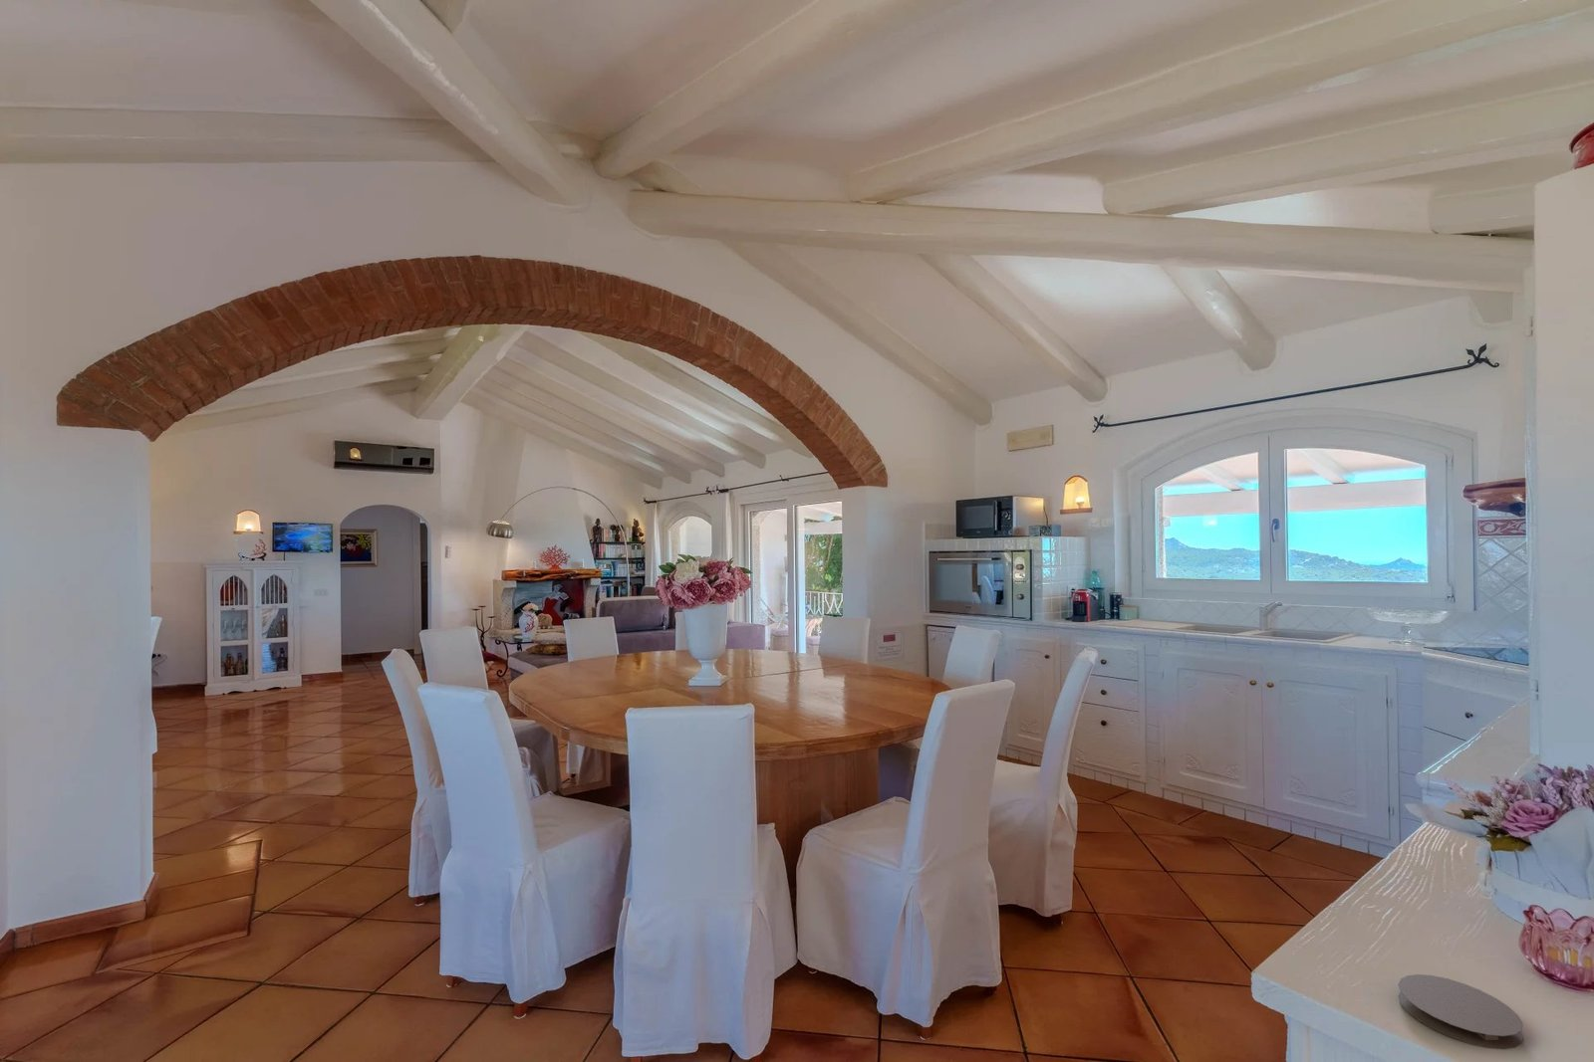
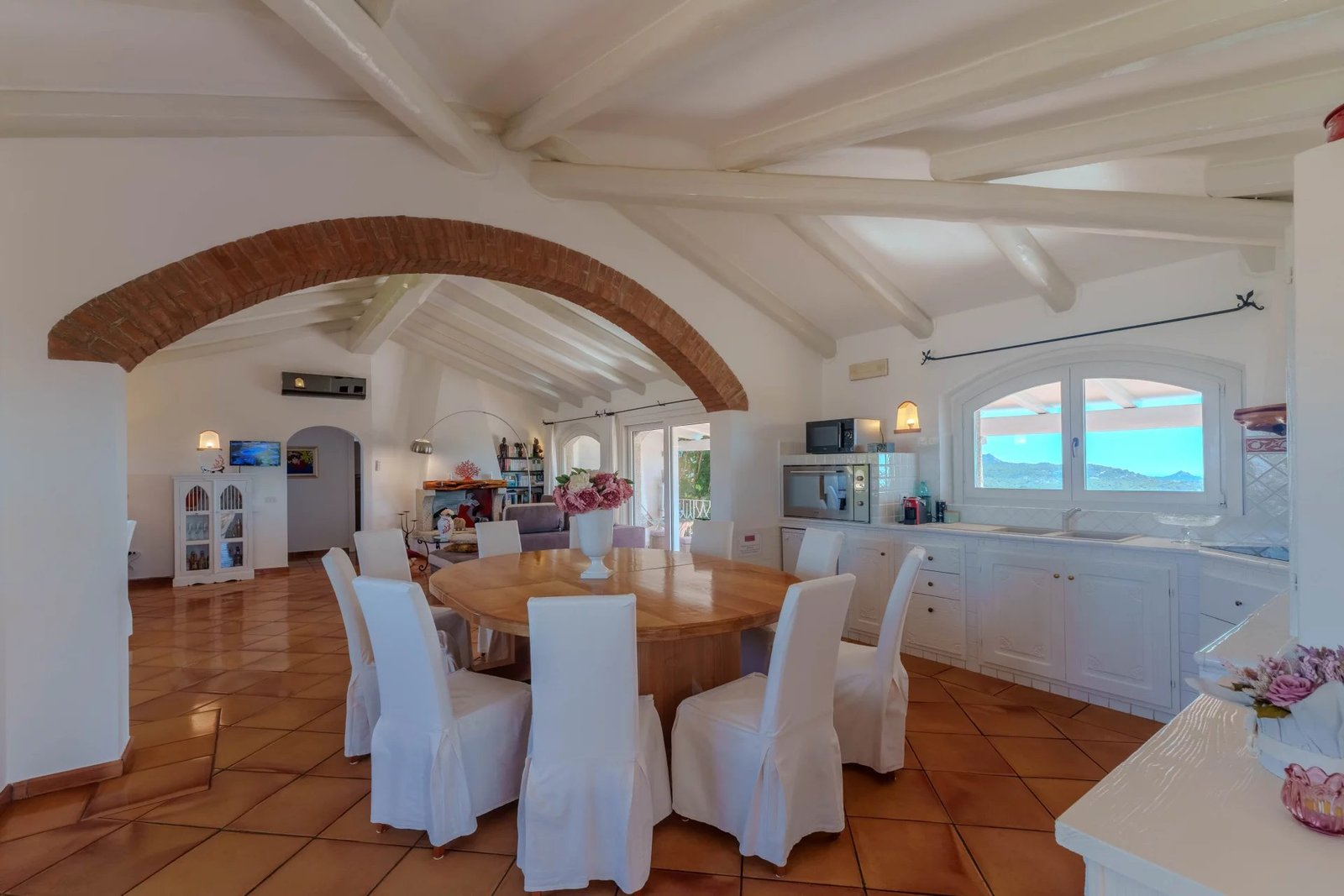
- coaster [1398,973,1524,1050]
